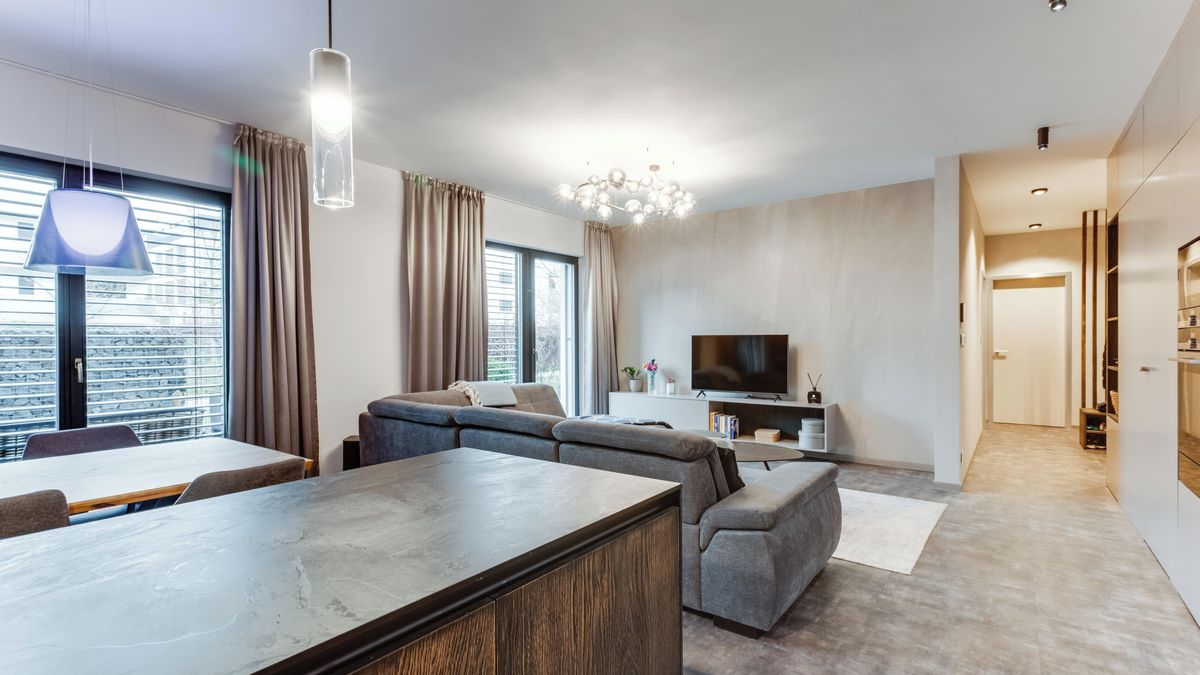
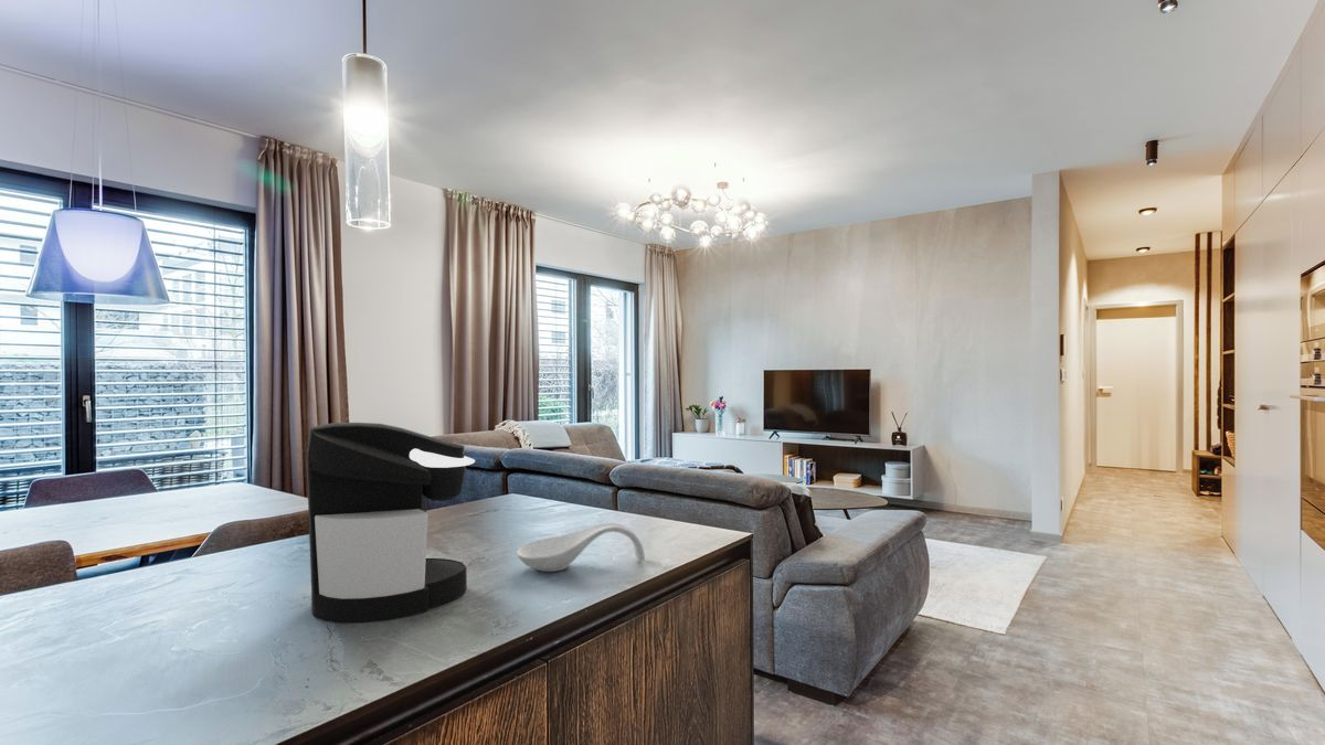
+ spoon rest [516,522,646,573]
+ coffee maker [306,422,476,625]
